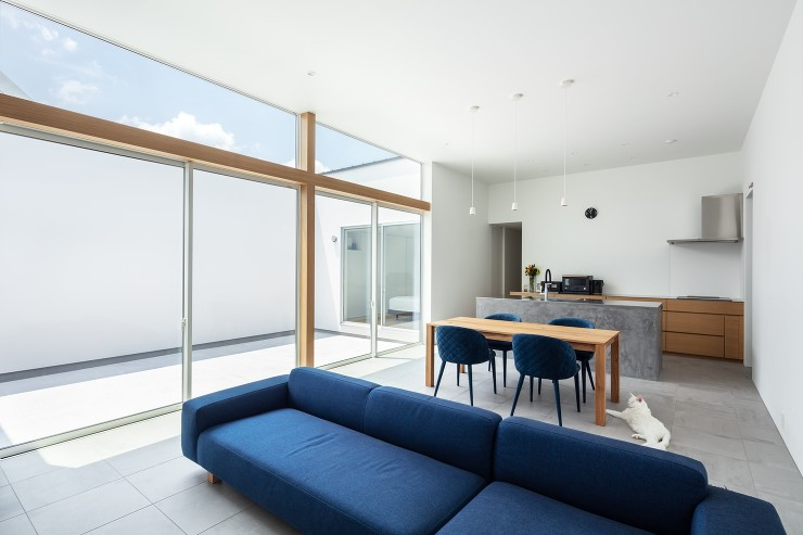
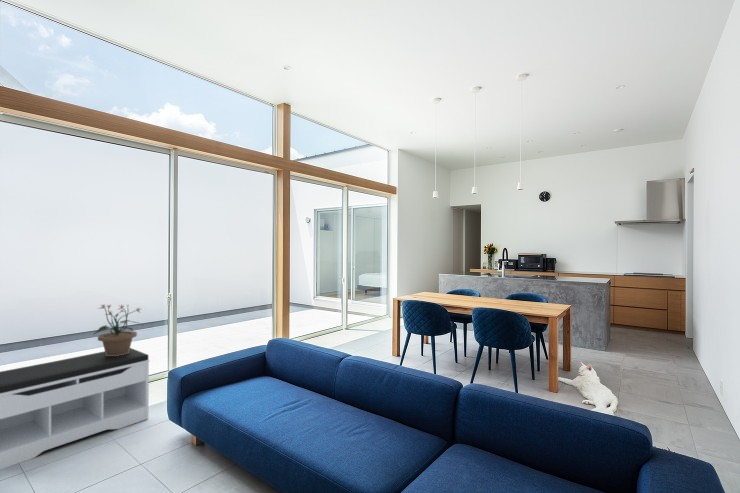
+ bench [0,347,150,471]
+ potted plant [93,303,143,356]
